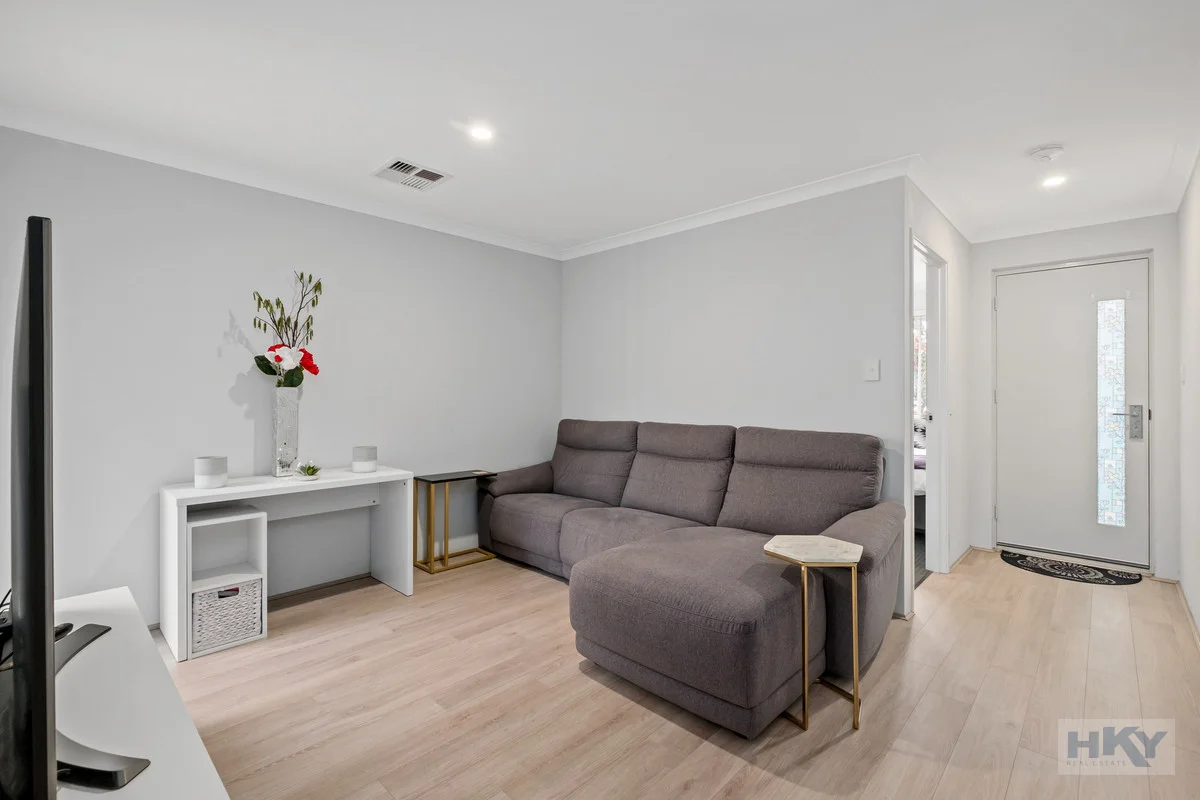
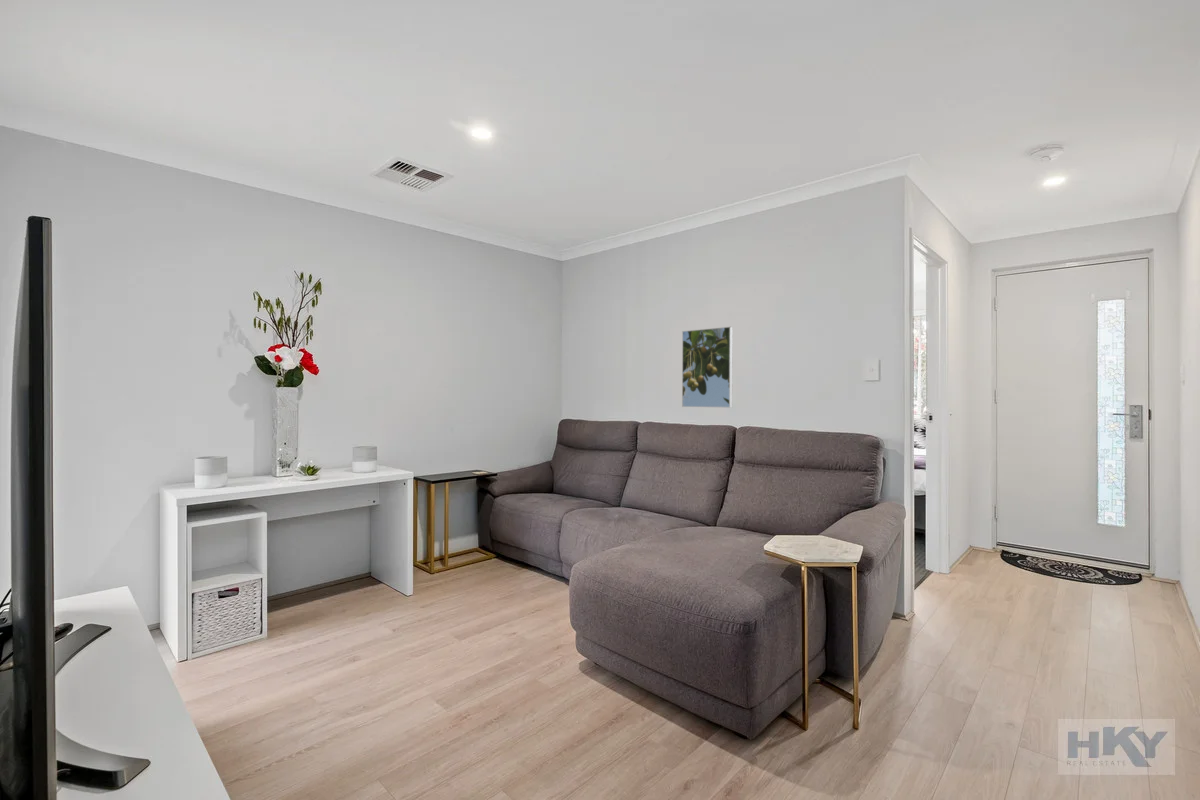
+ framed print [681,326,734,409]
